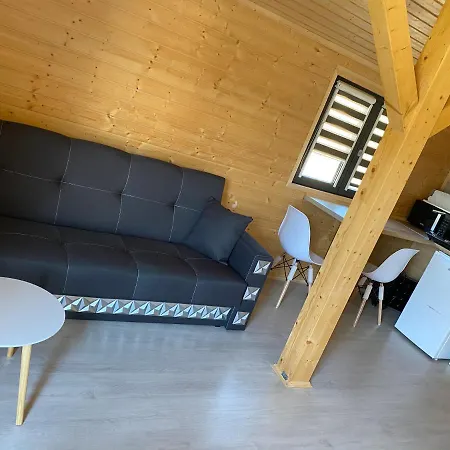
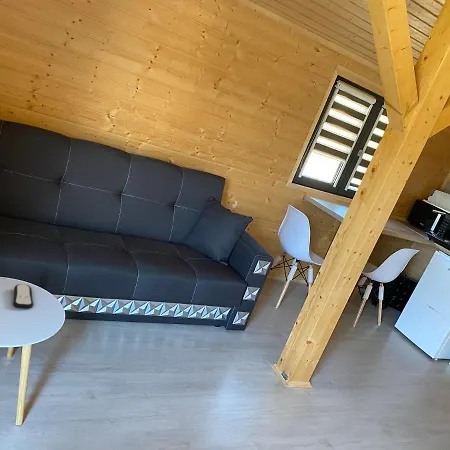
+ remote control [12,283,34,310]
